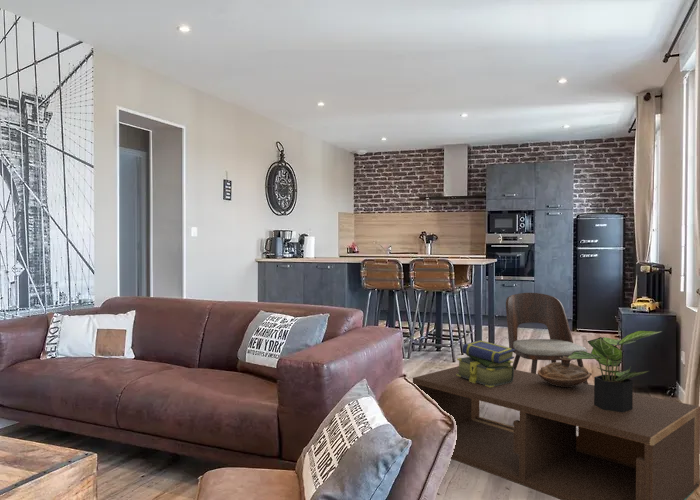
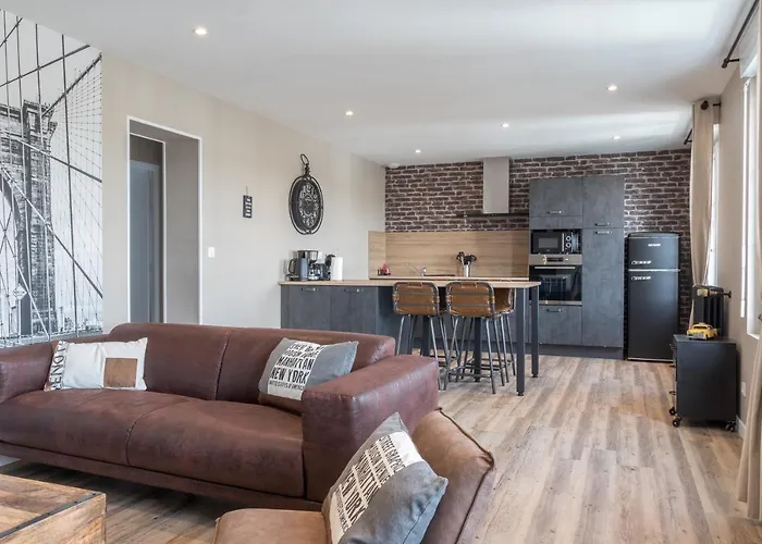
- potted plant [567,330,663,412]
- stack of books [456,339,515,387]
- coffee table [412,365,700,500]
- dining chair [505,292,589,384]
- decorative bowl [537,356,593,387]
